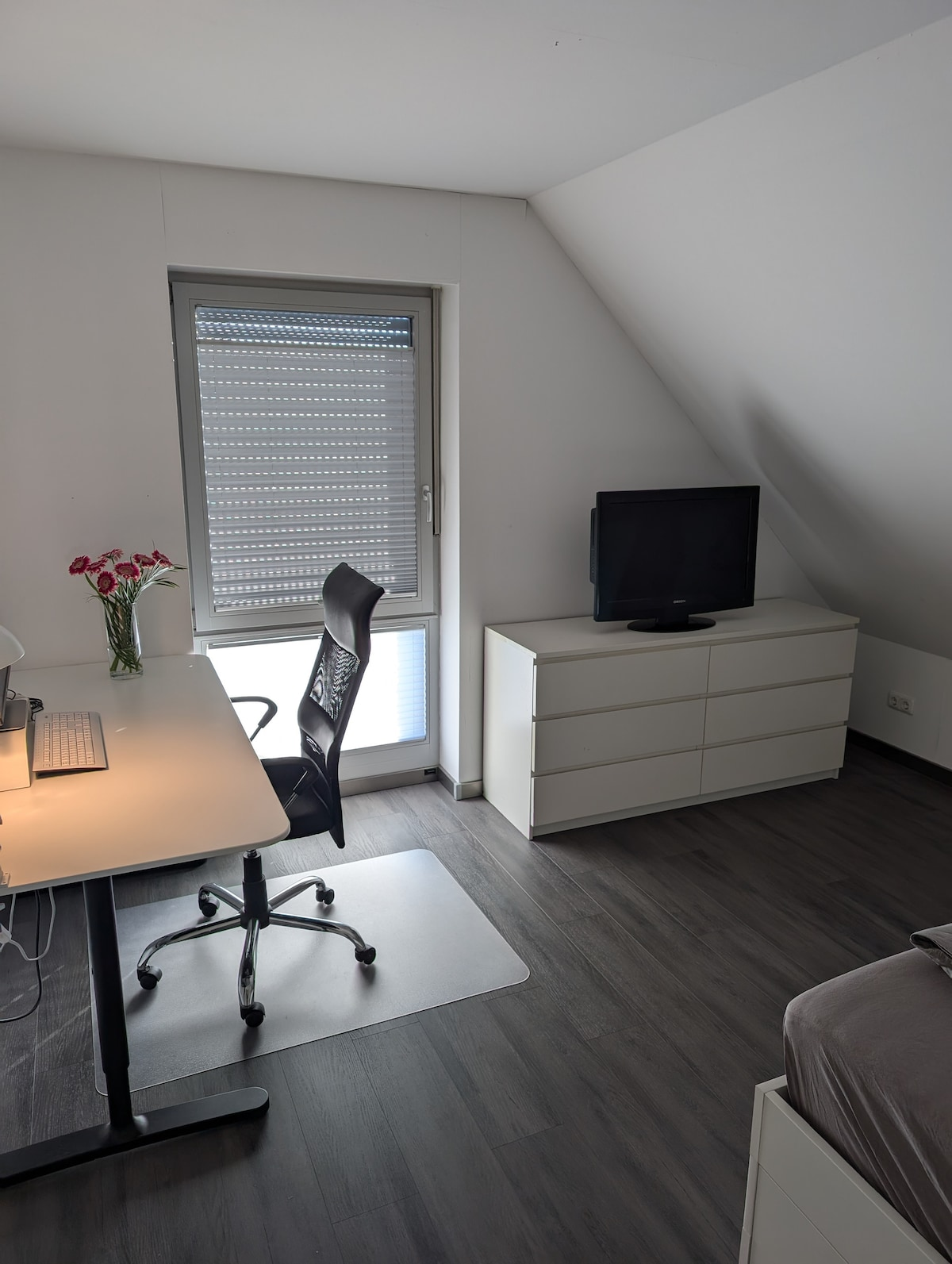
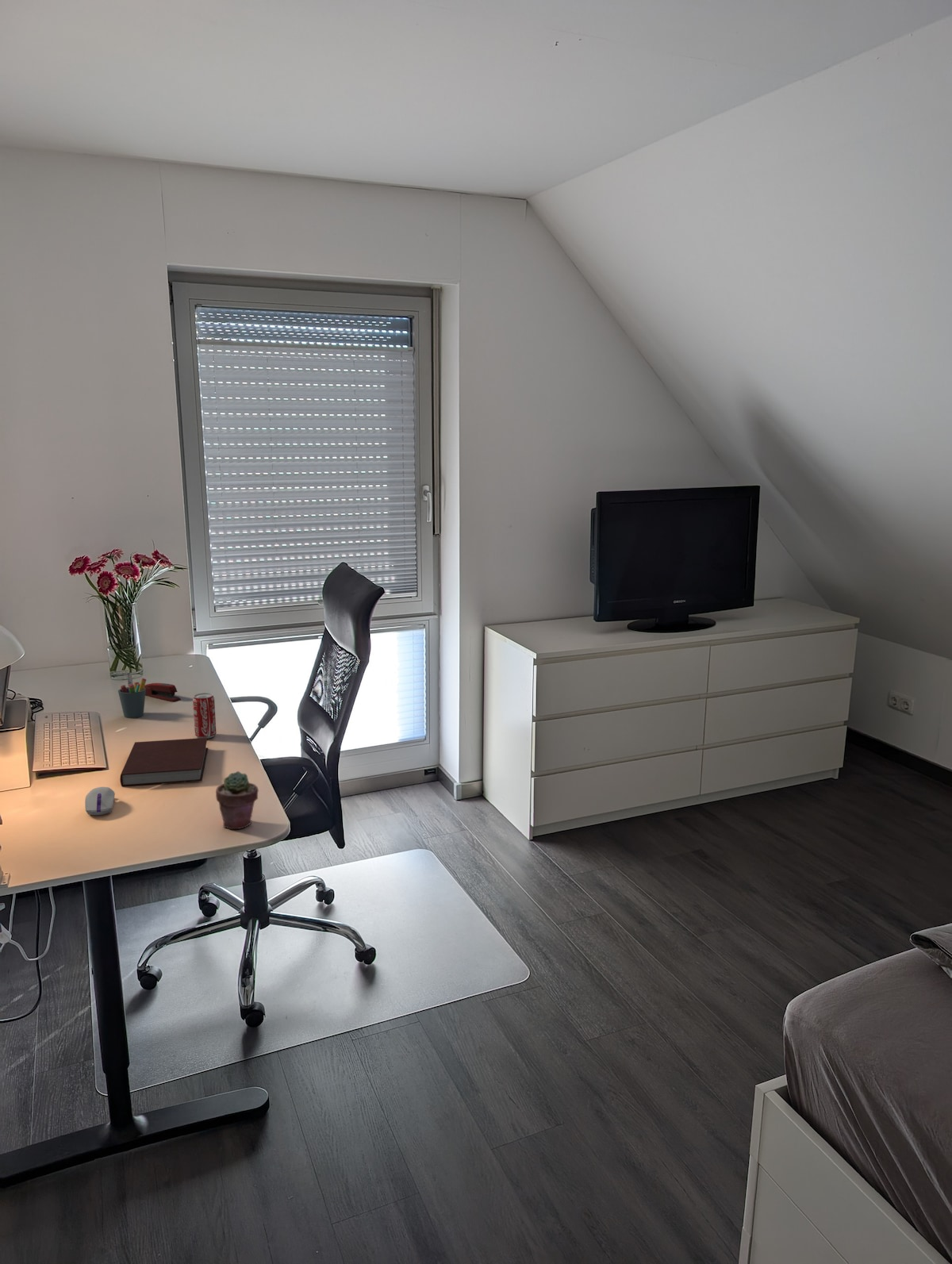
+ beverage can [192,692,217,740]
+ potted succulent [215,770,259,830]
+ computer mouse [84,786,116,816]
+ notebook [119,737,209,787]
+ pen holder [117,672,147,719]
+ stapler [144,682,182,703]
